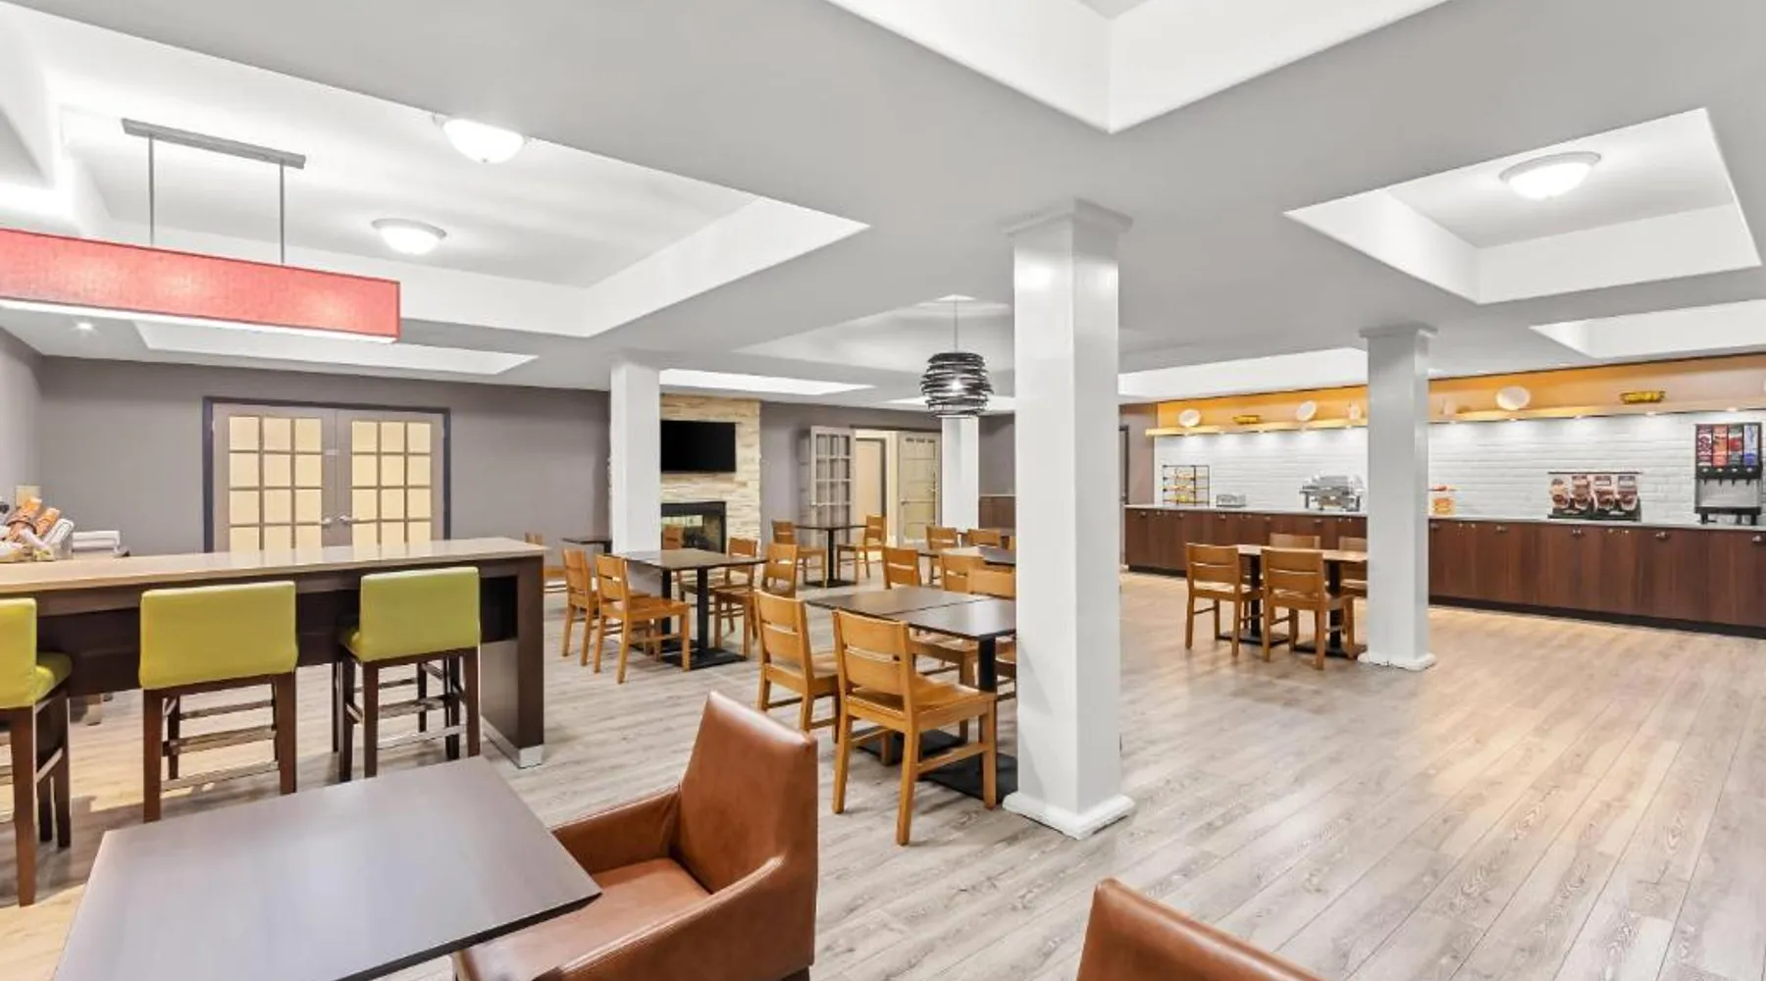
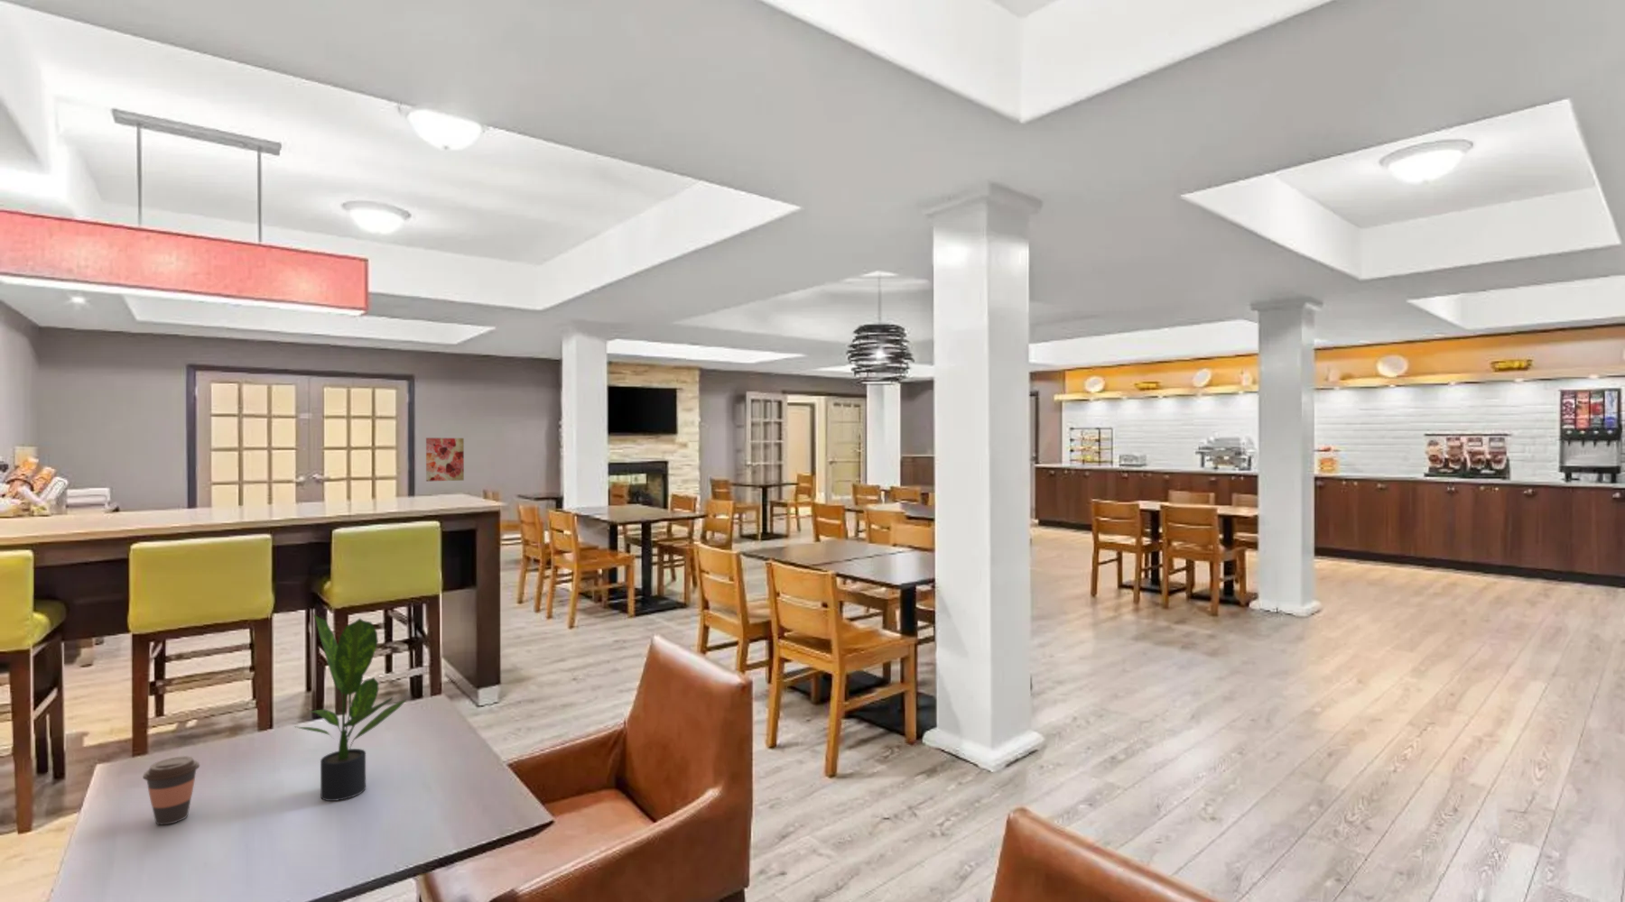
+ wall art [426,437,465,482]
+ coffee cup [142,755,200,825]
+ potted plant [292,612,408,802]
